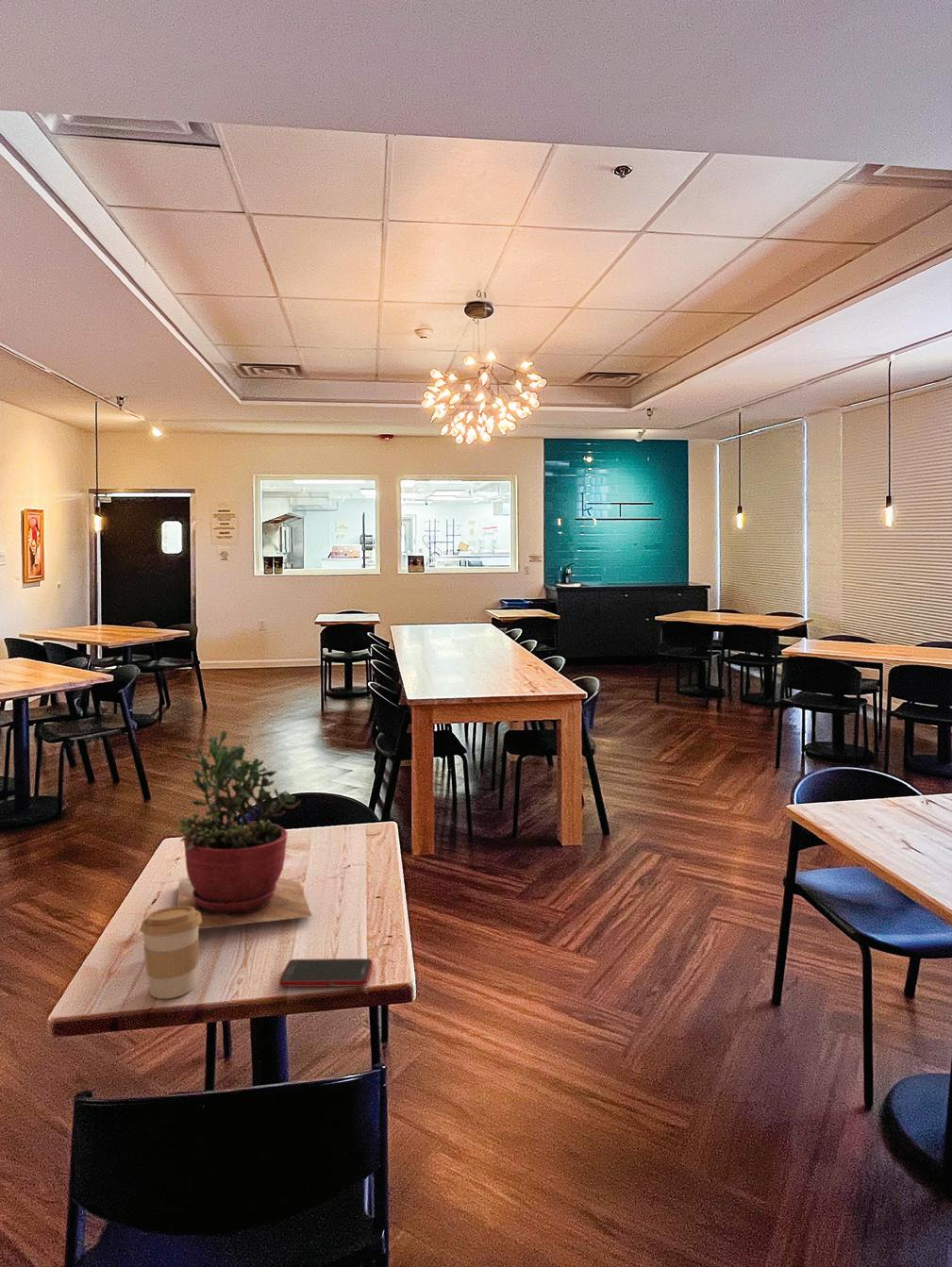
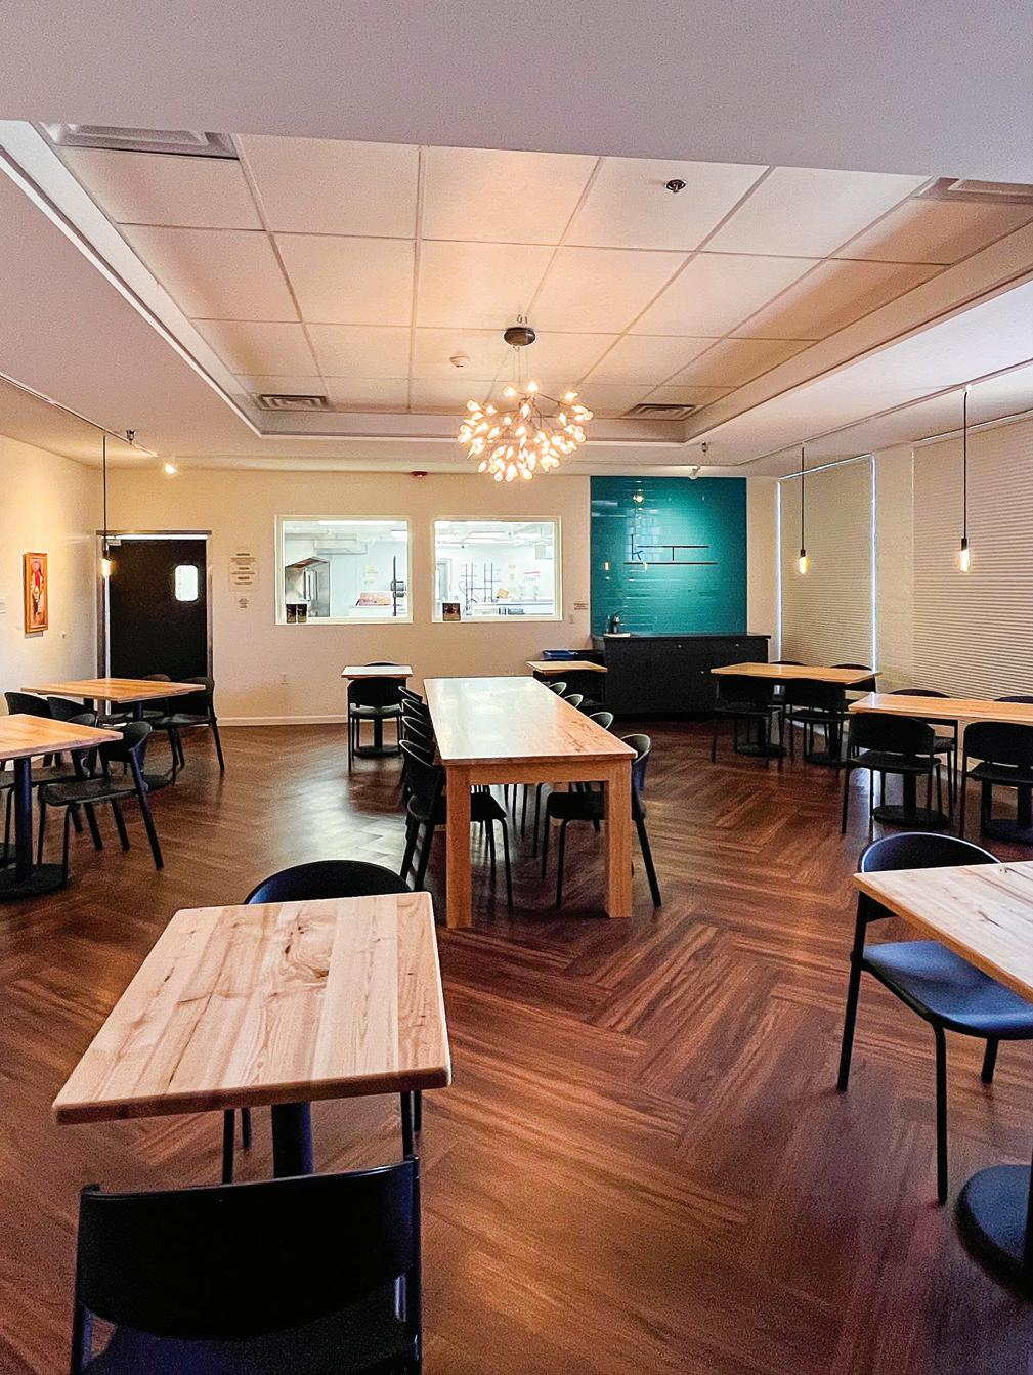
- coffee cup [140,906,202,1000]
- cell phone [278,958,374,988]
- succulent plant [175,729,312,930]
